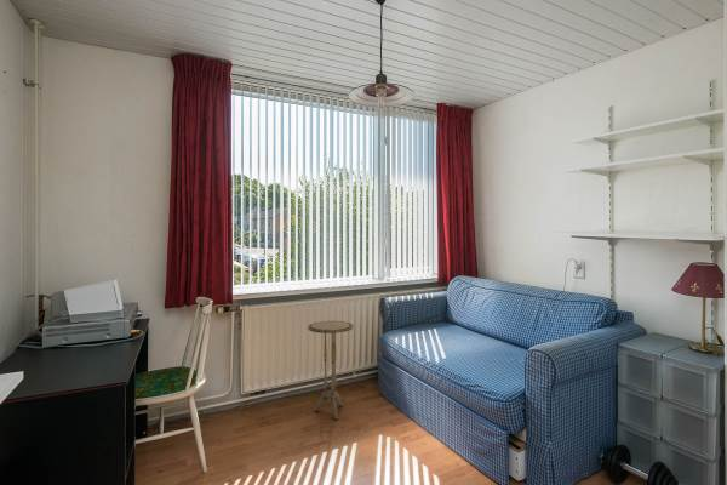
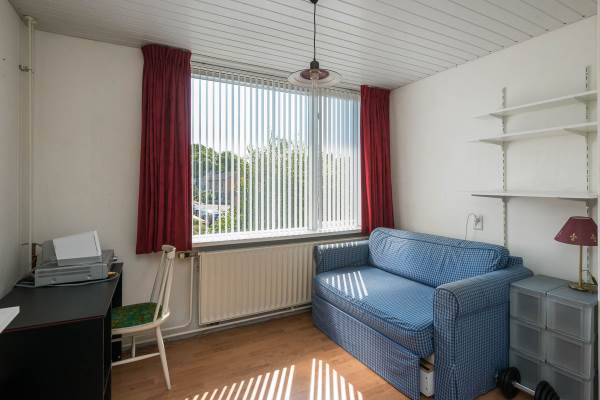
- side table [307,320,355,421]
